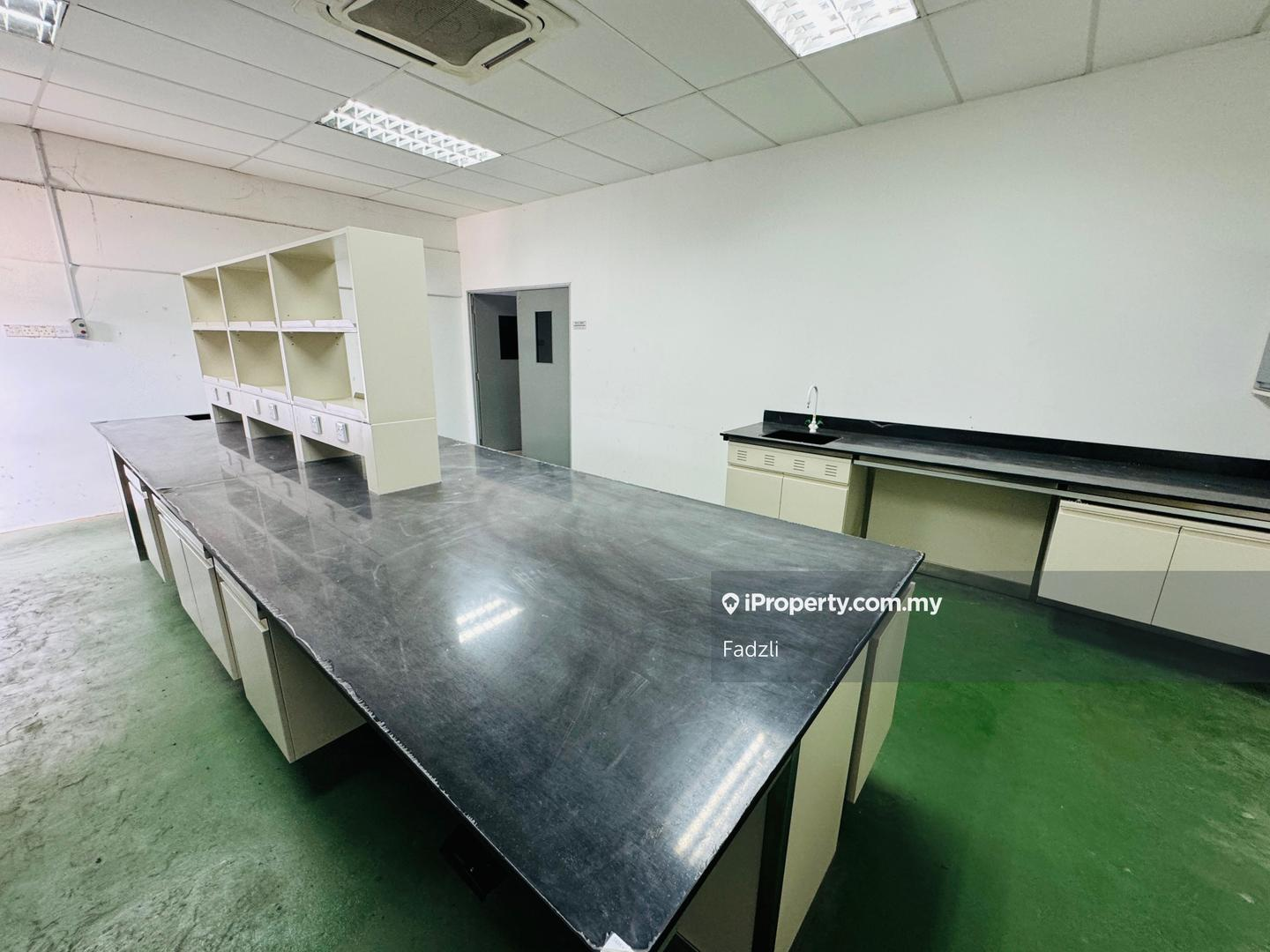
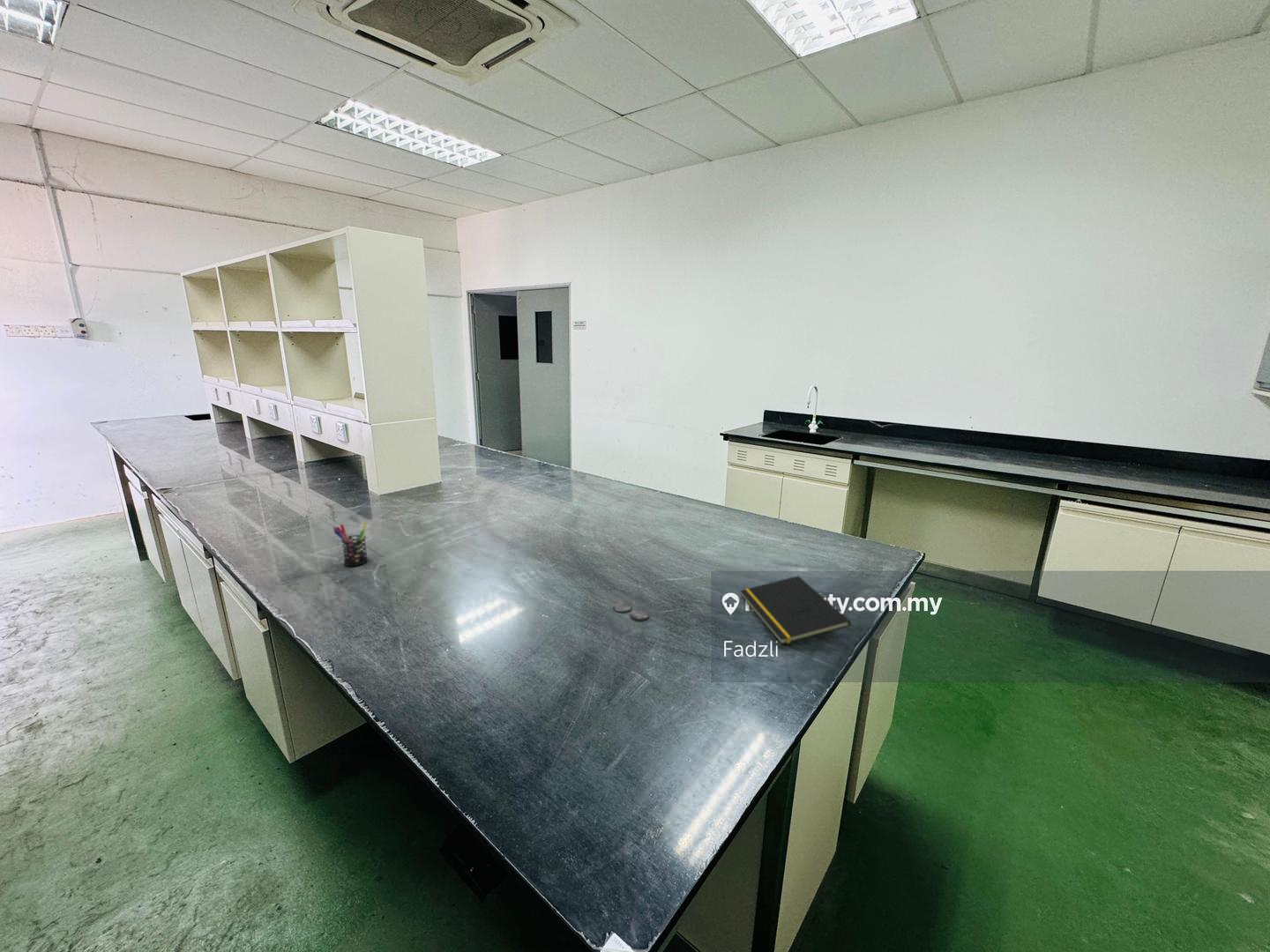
+ petri dish [612,602,650,621]
+ pen holder [332,521,369,567]
+ notepad [739,575,852,645]
